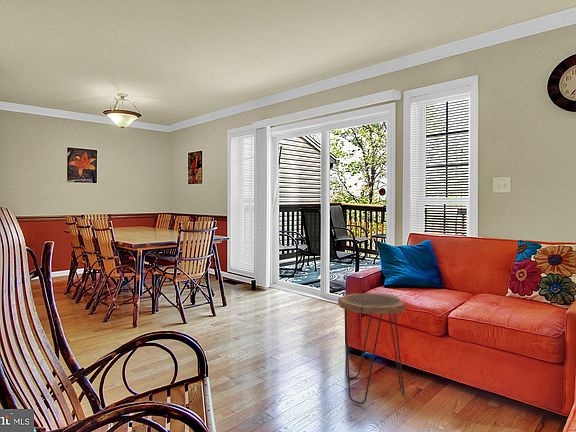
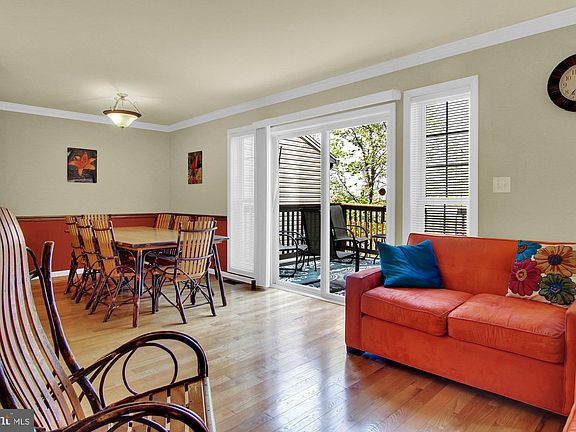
- side table [337,292,405,405]
